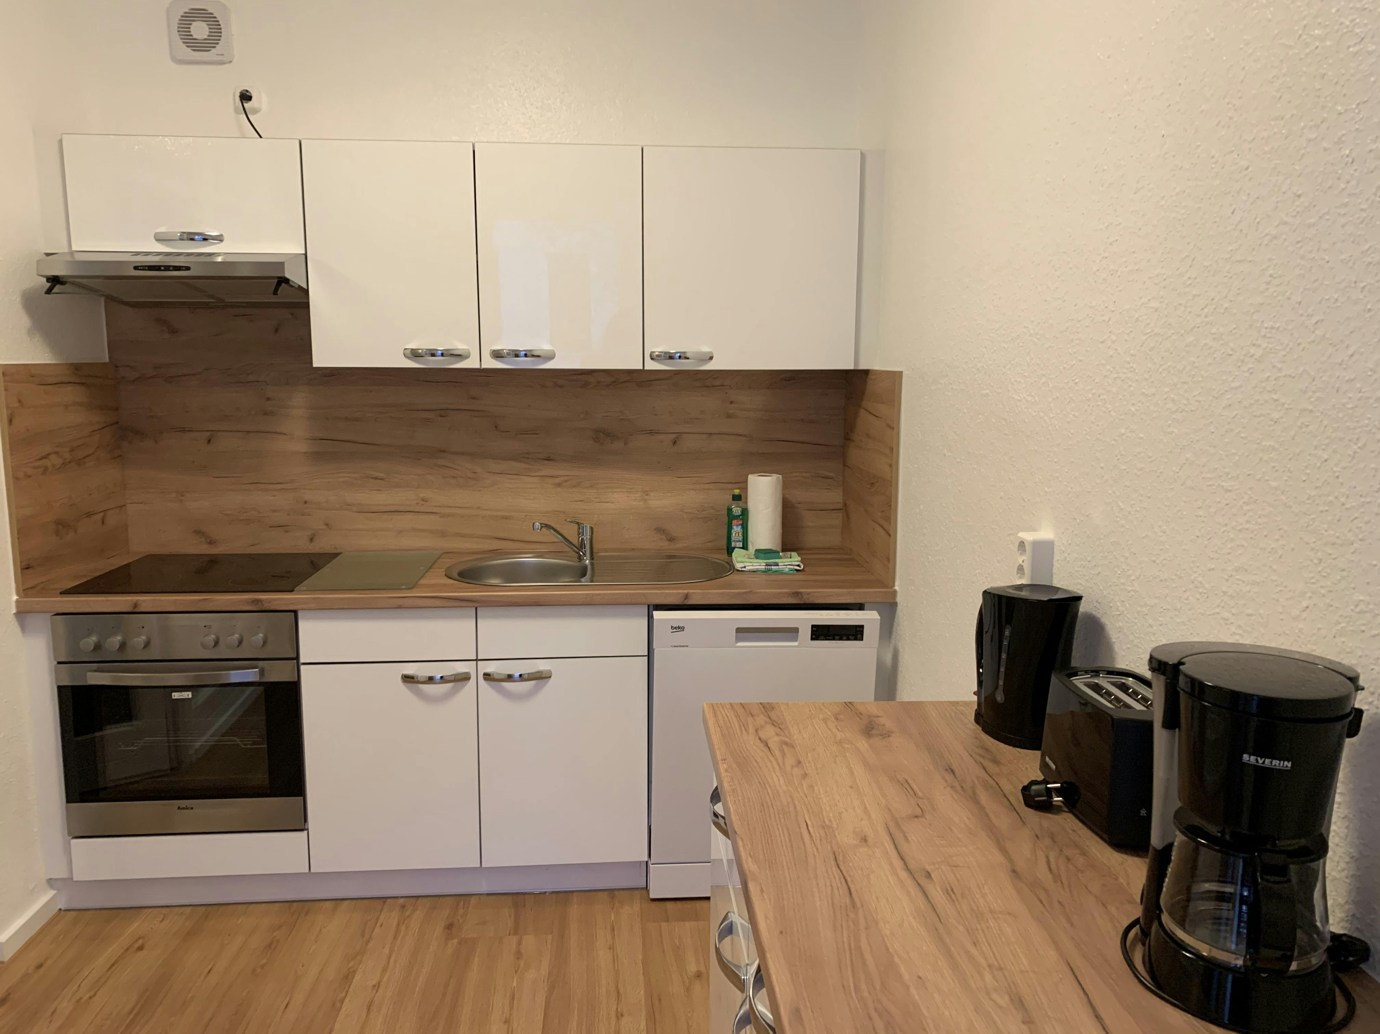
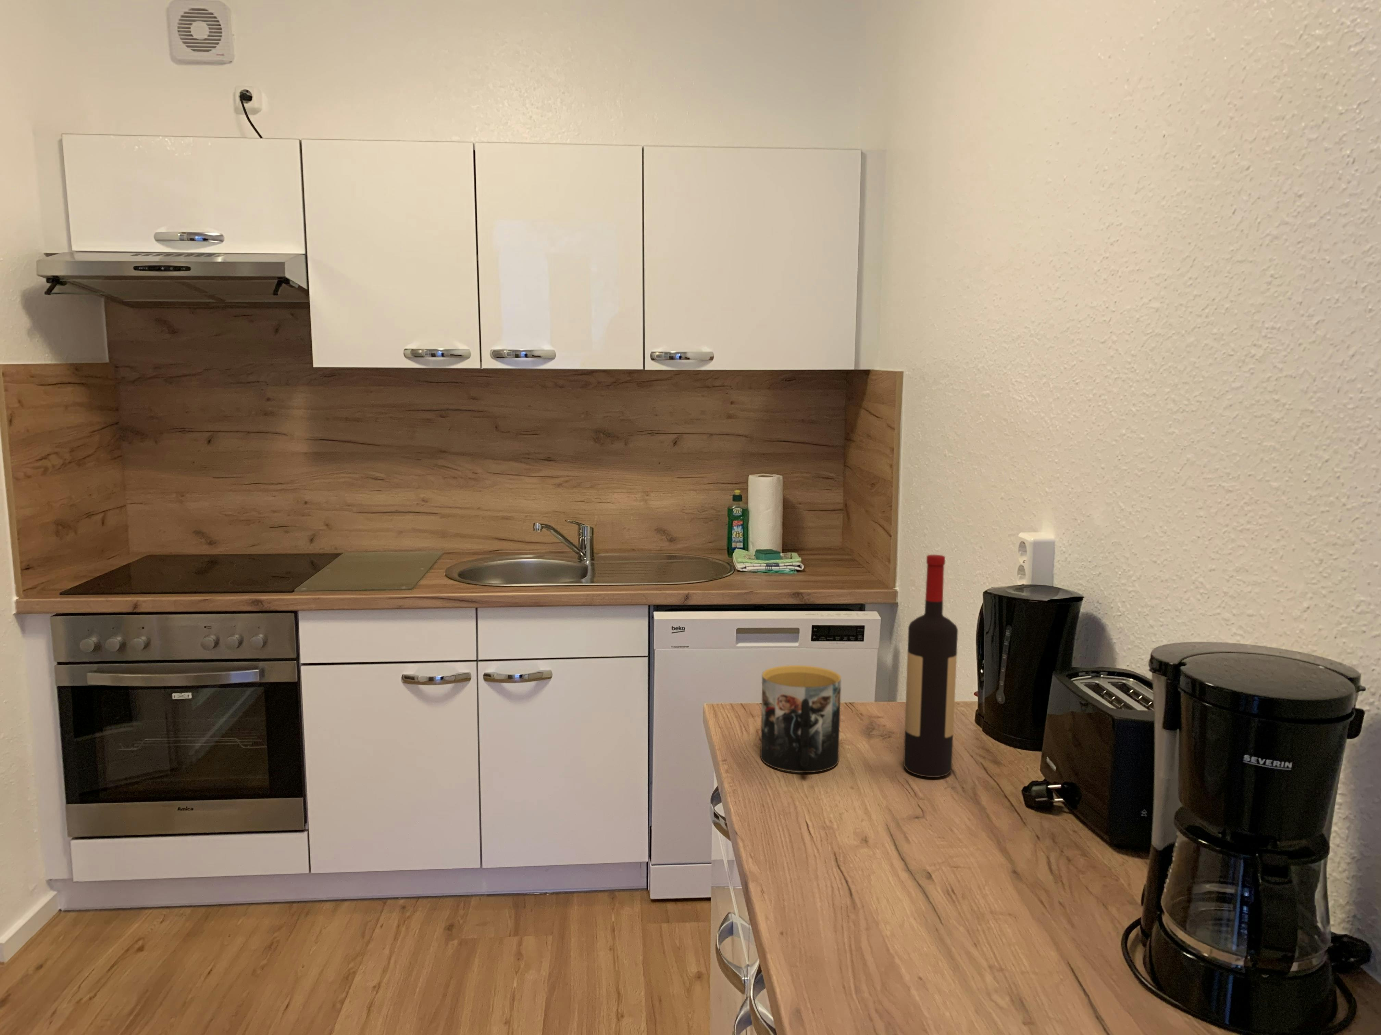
+ wine bottle [904,554,958,777]
+ mug [760,665,842,773]
